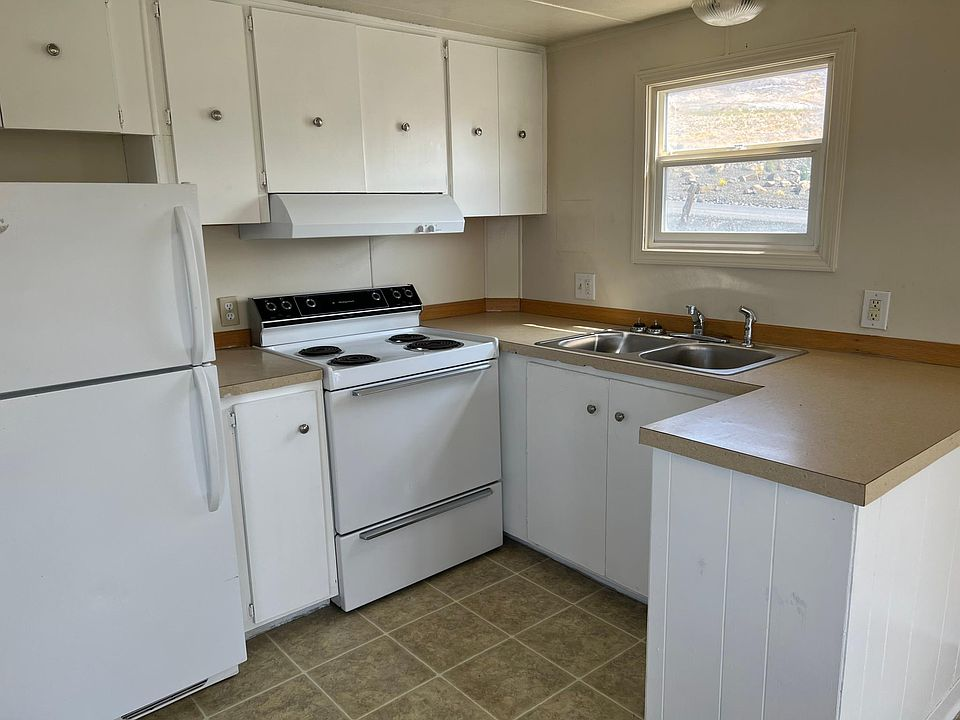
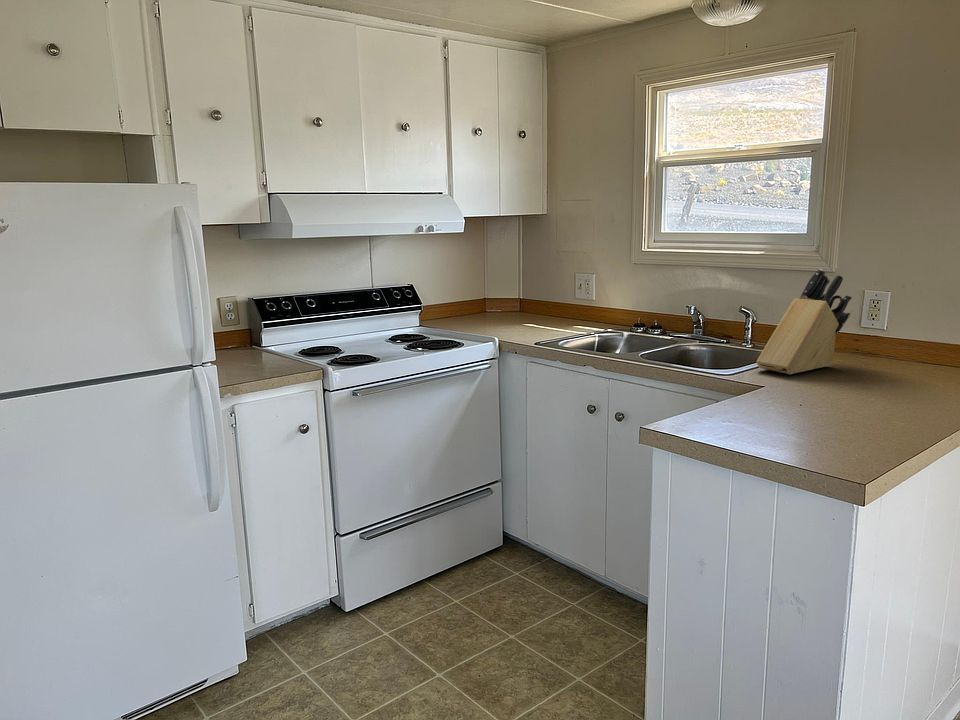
+ knife block [755,268,853,375]
